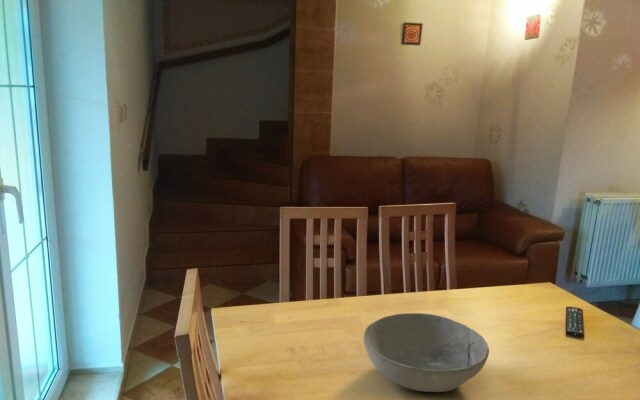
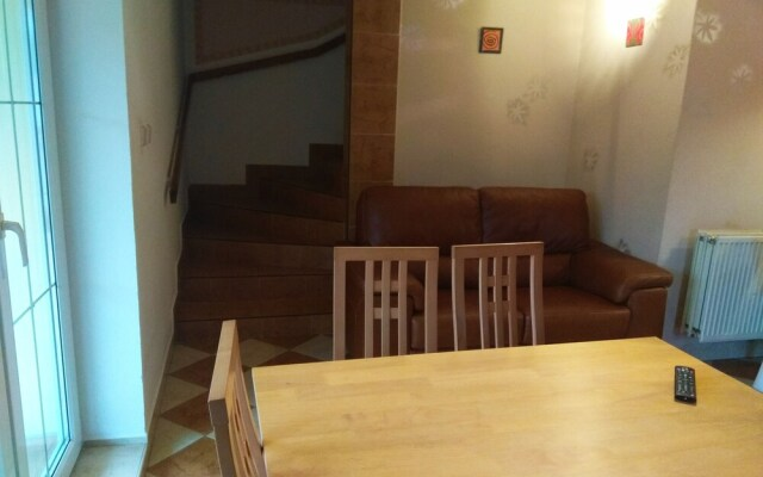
- bowl [362,312,490,393]
